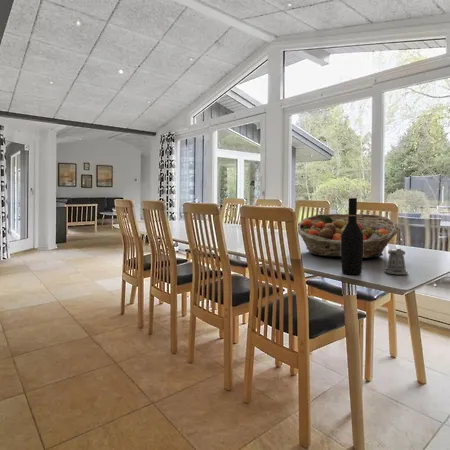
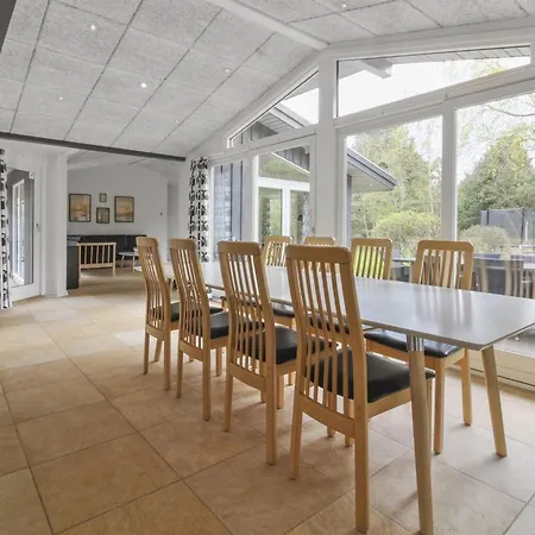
- pepper shaker [383,247,409,275]
- fruit basket [297,213,400,259]
- wine bottle [340,197,363,275]
